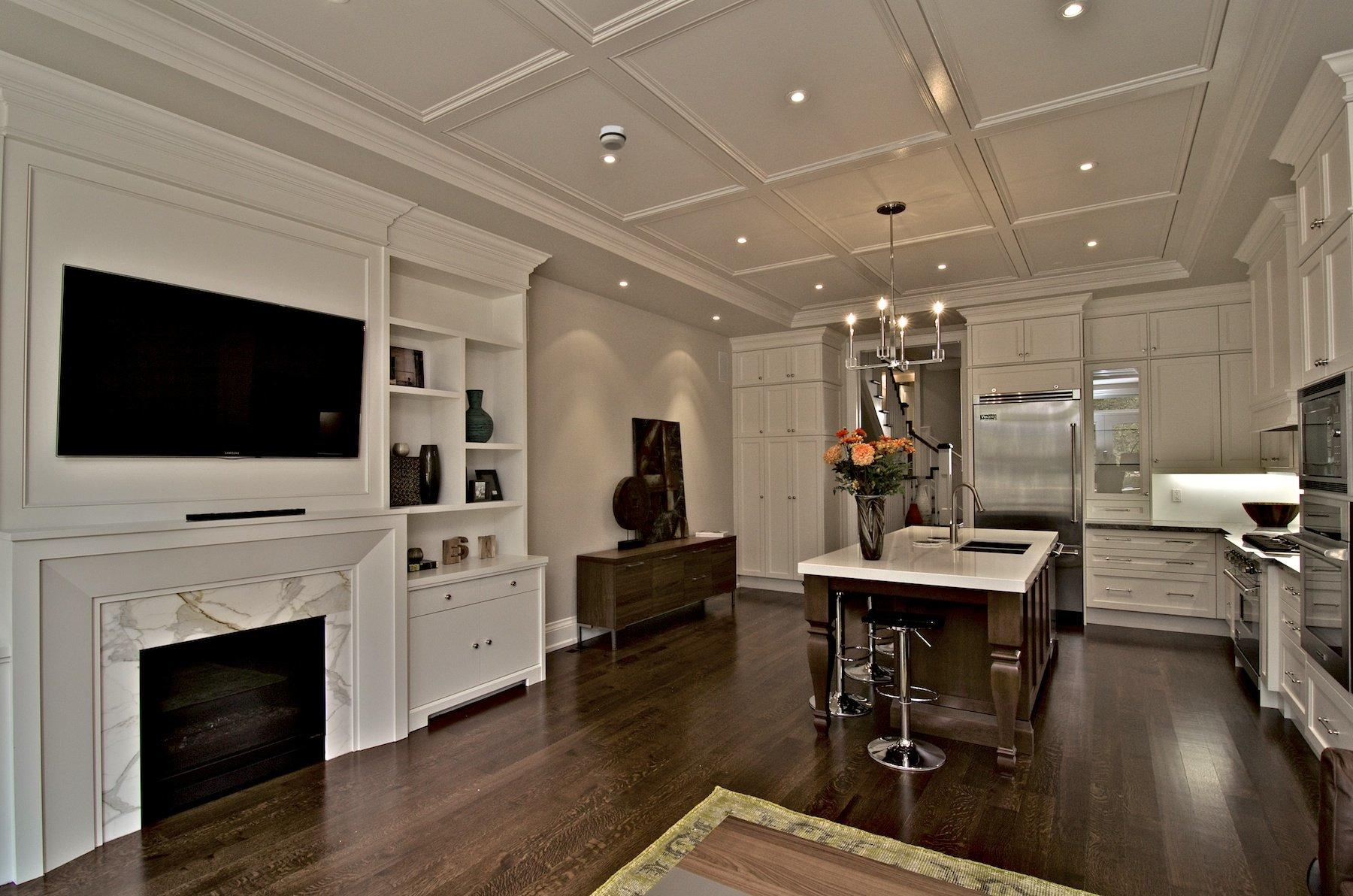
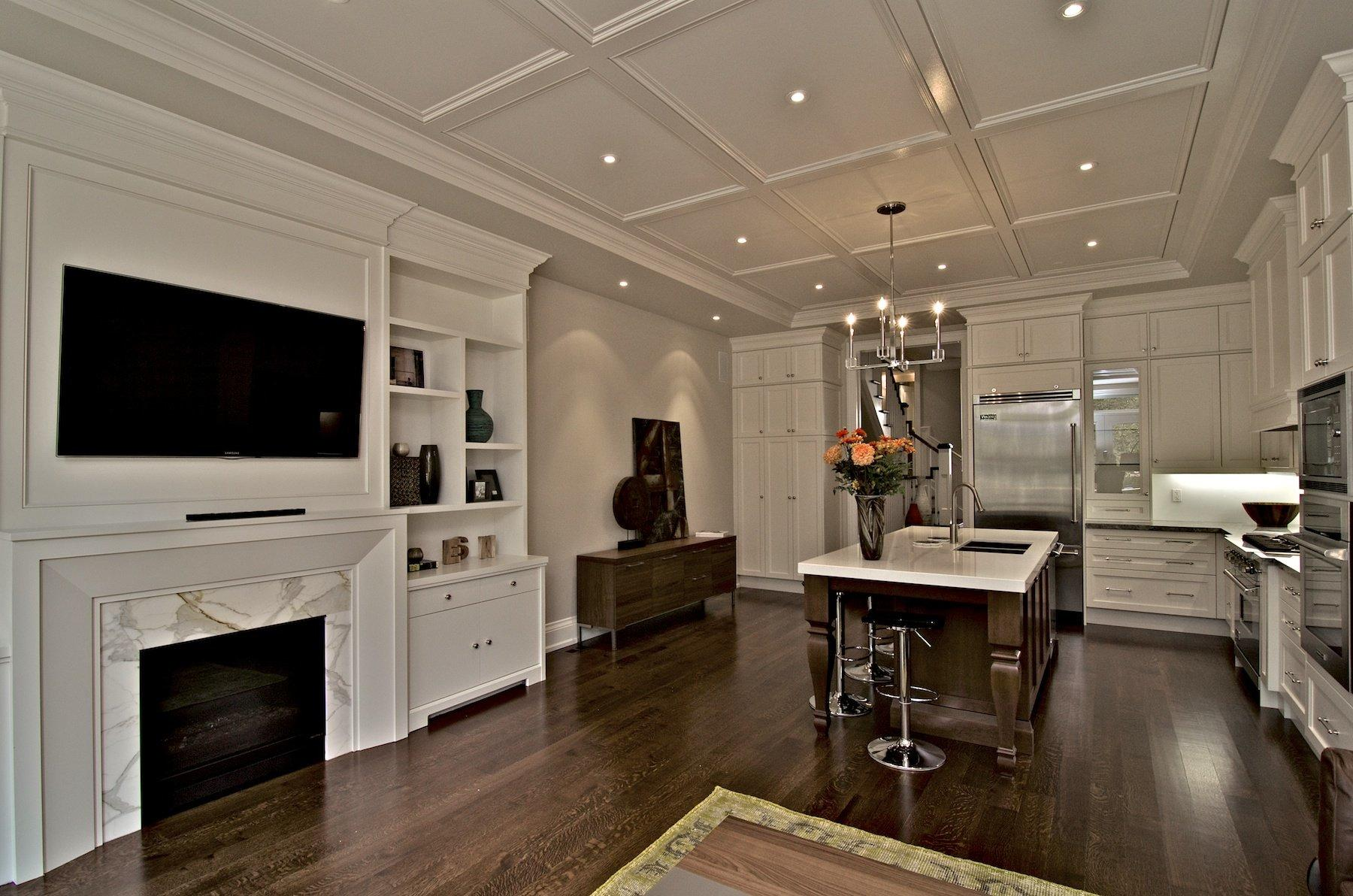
- smoke detector [599,125,627,151]
